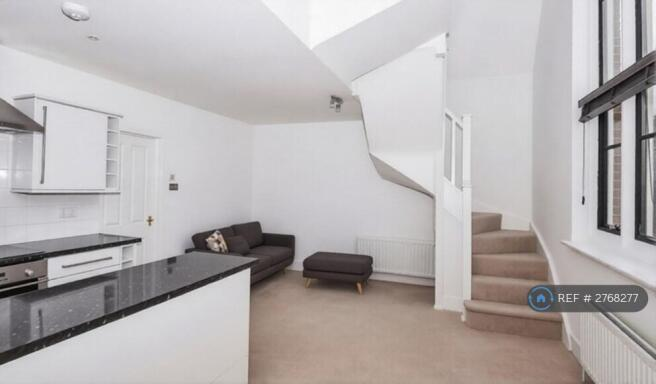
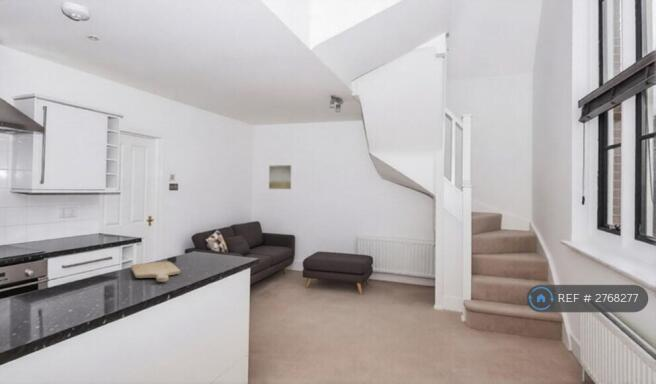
+ chopping board [130,260,181,283]
+ wall art [268,164,292,190]
